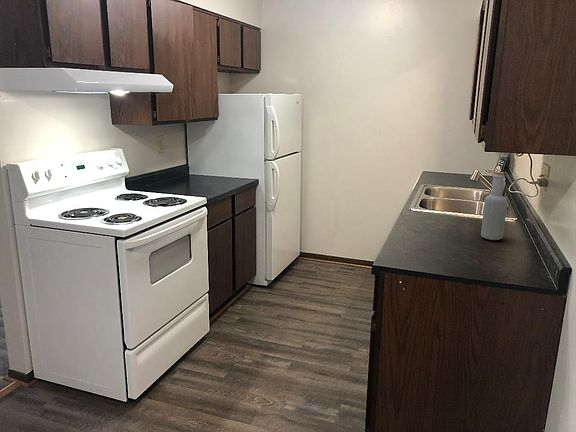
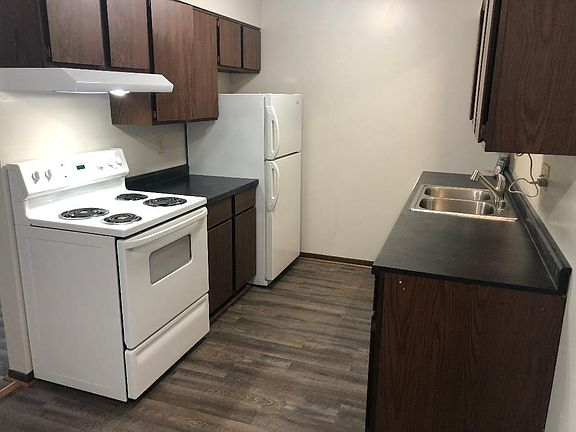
- bottle [480,171,508,241]
